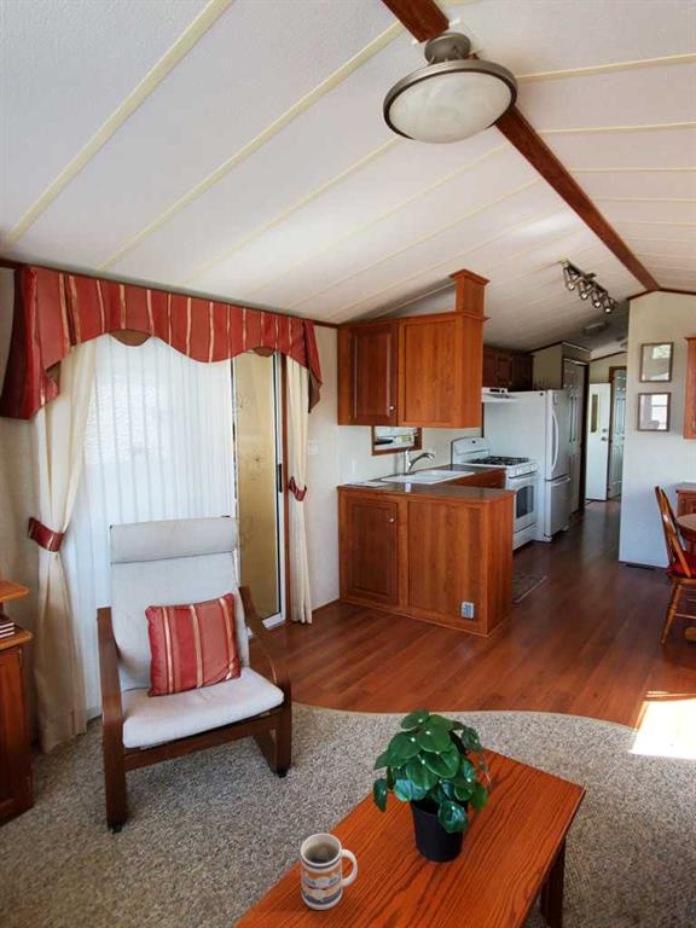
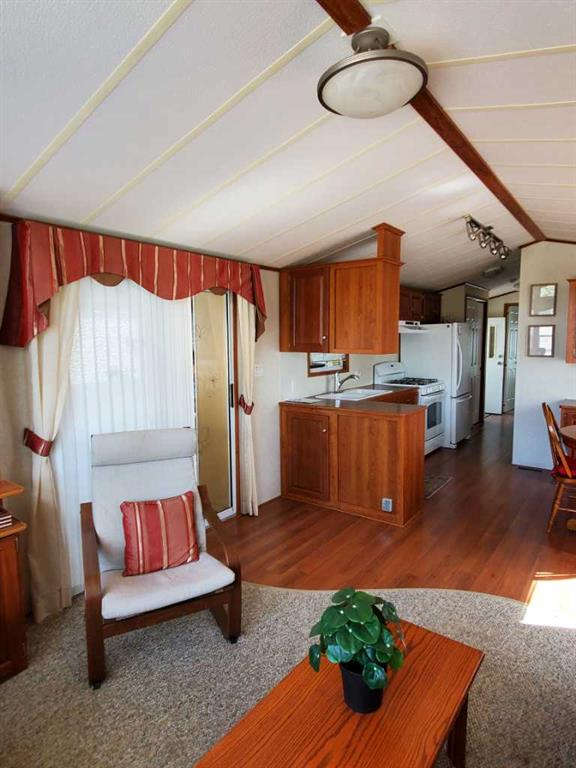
- mug [300,833,358,911]
